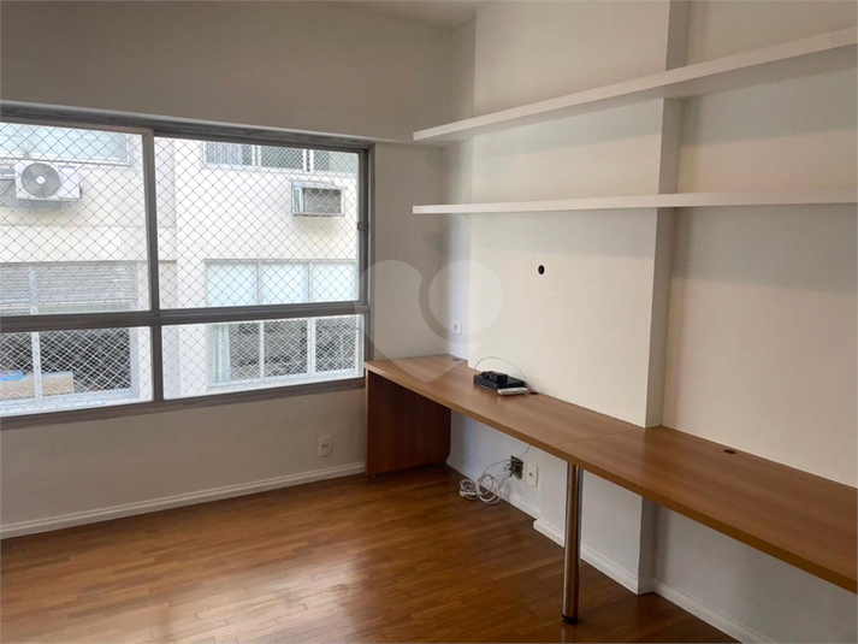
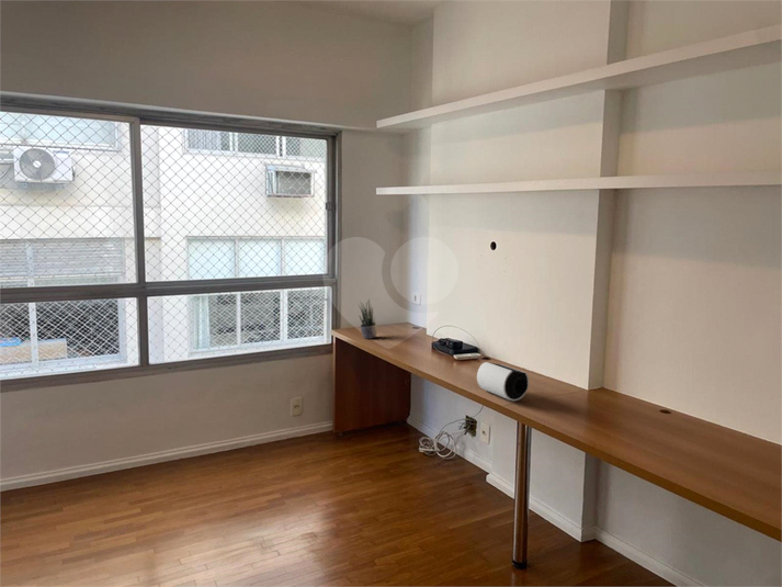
+ speaker [476,361,530,402]
+ potted plant [358,297,378,340]
